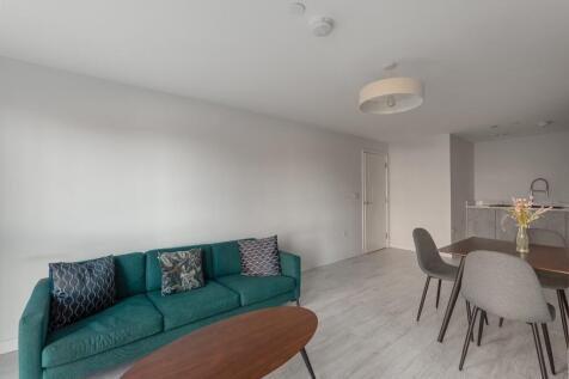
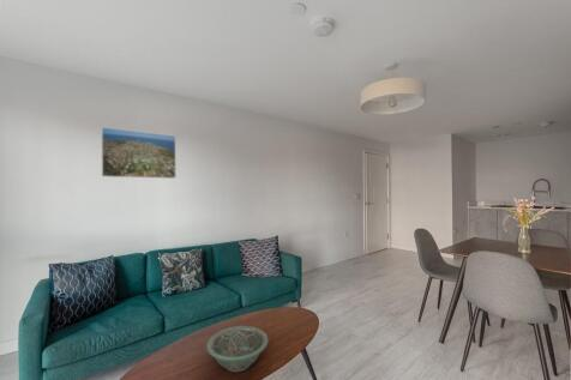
+ decorative bowl [205,325,270,373]
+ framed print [101,126,178,180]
